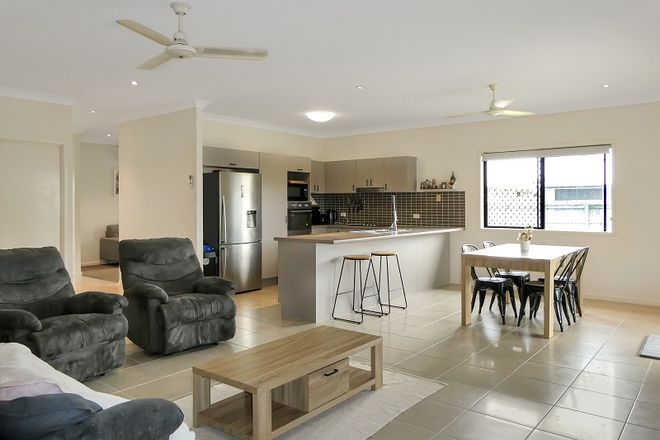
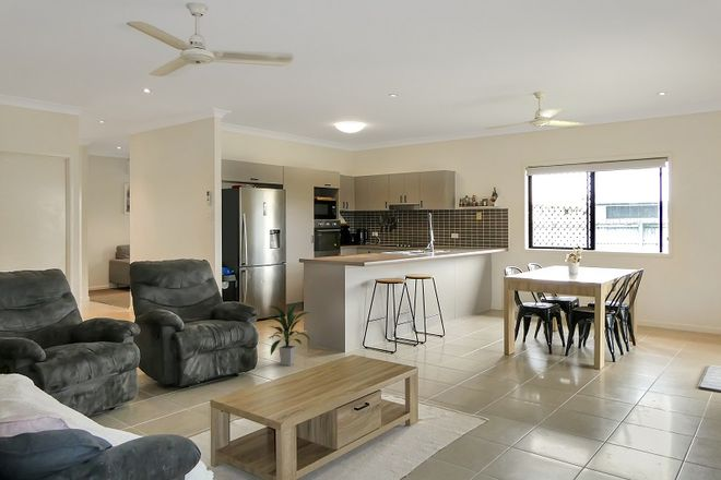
+ indoor plant [265,300,311,367]
